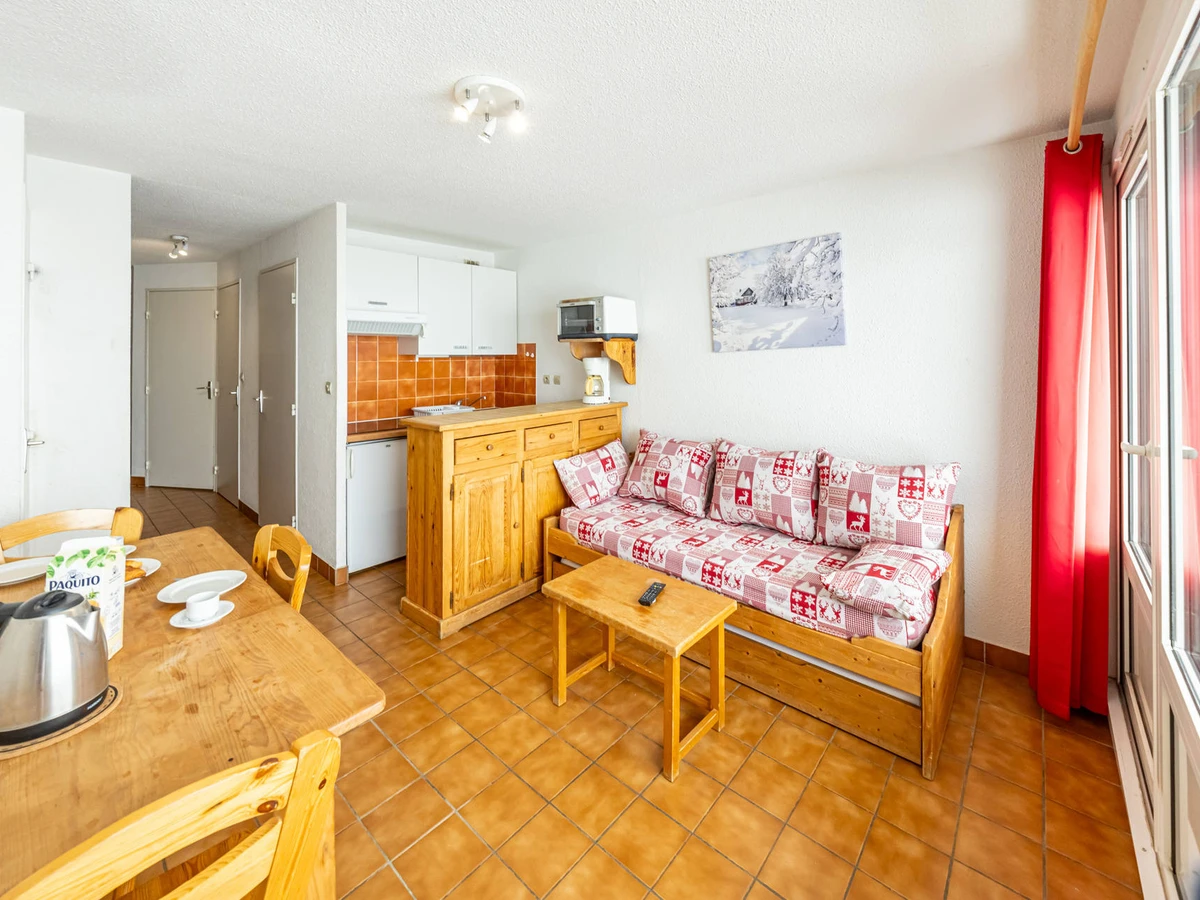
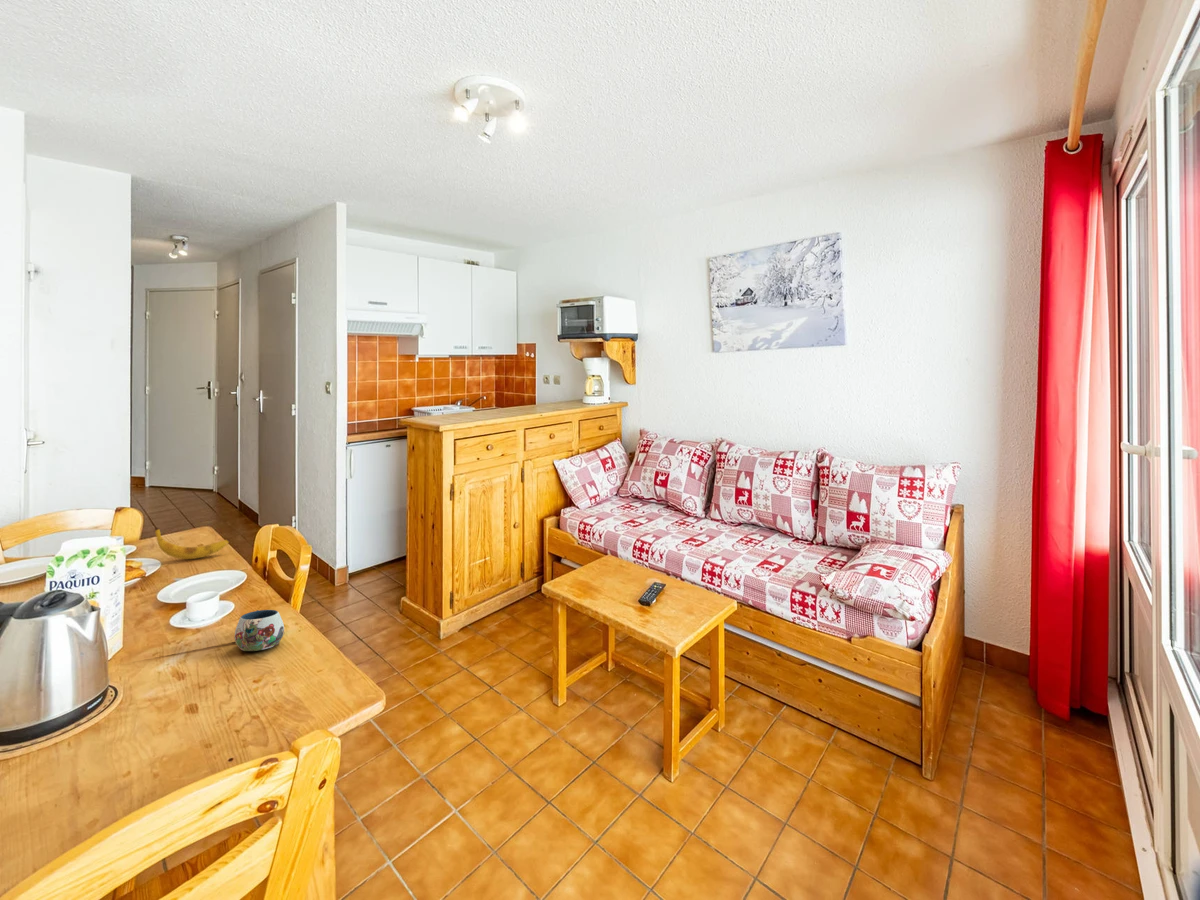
+ mug [234,609,285,652]
+ banana [154,527,230,560]
